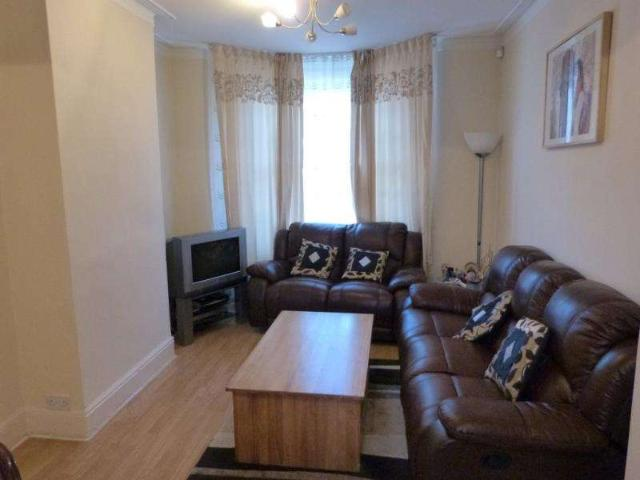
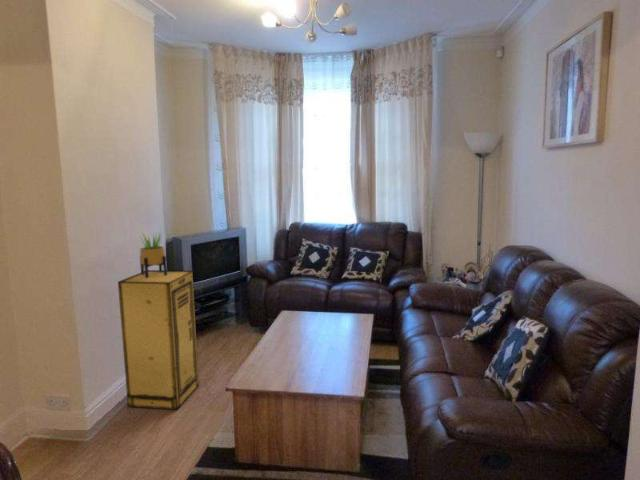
+ potted plant [137,230,168,278]
+ storage cabinet [117,269,200,411]
